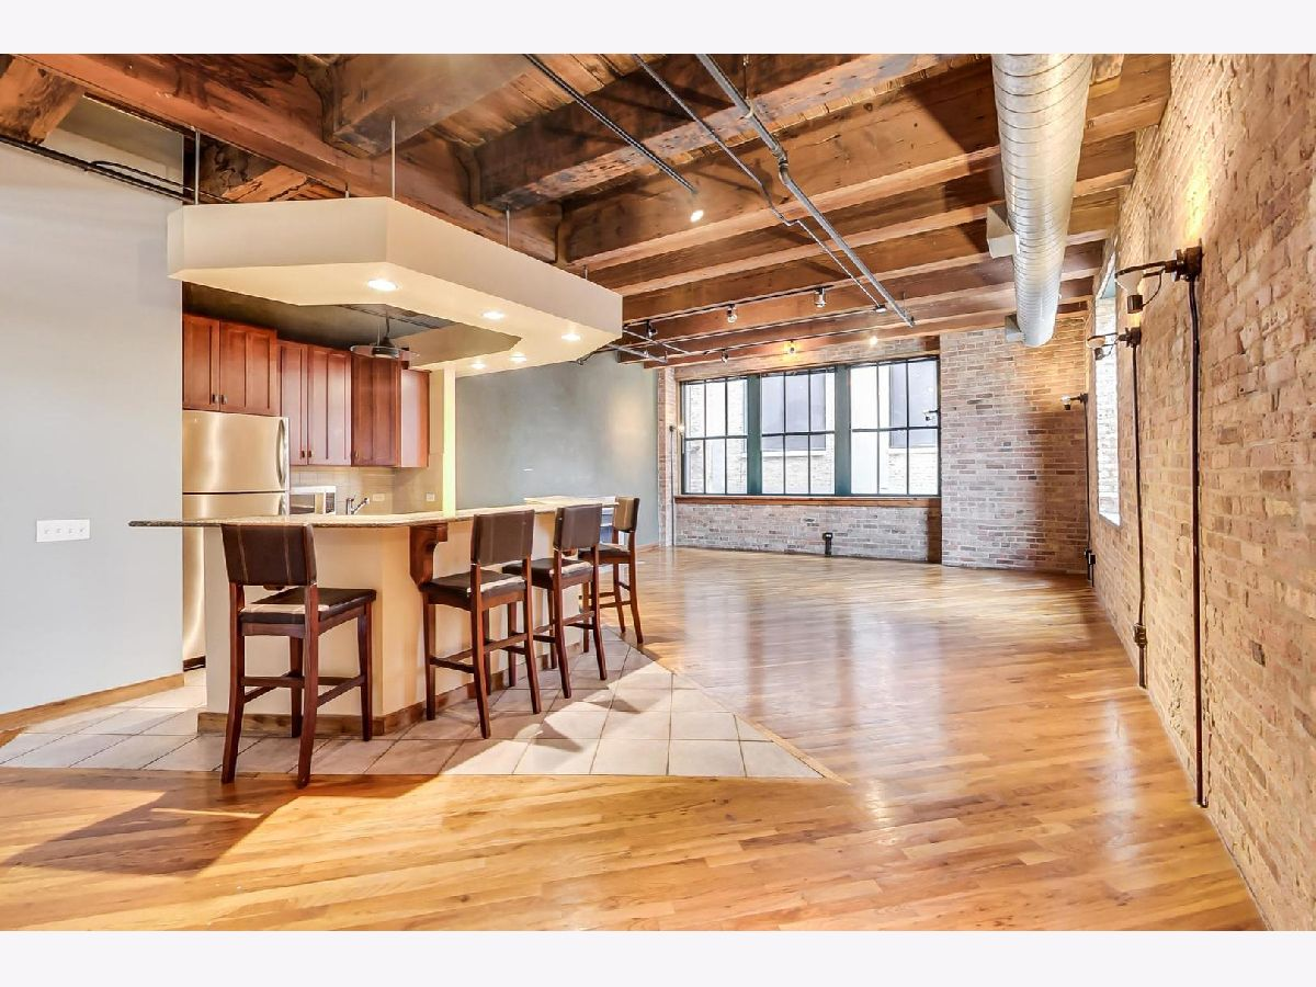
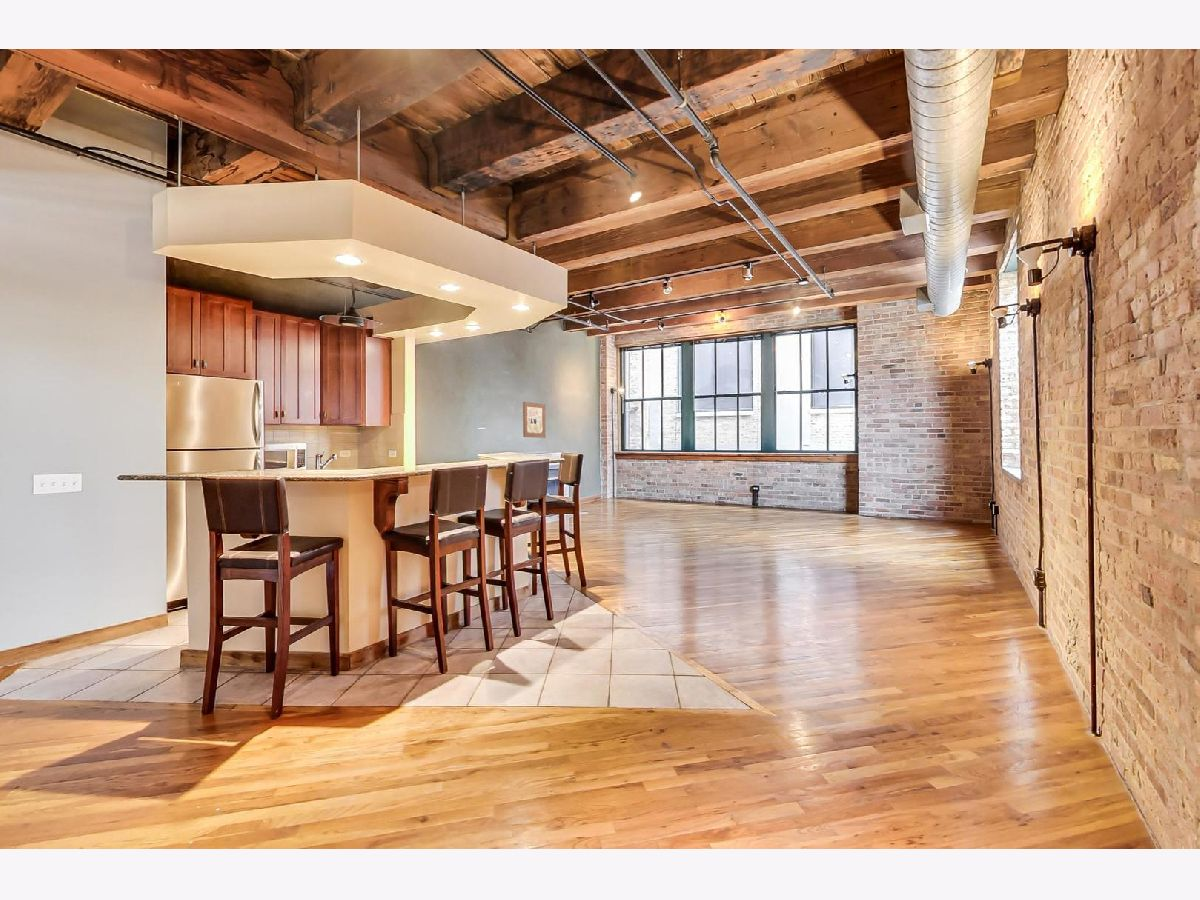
+ wall art [522,401,546,439]
